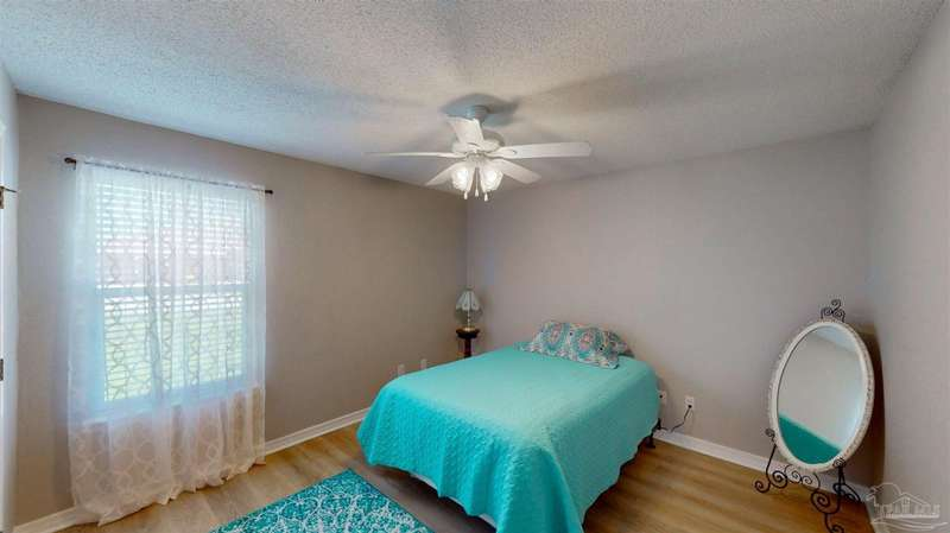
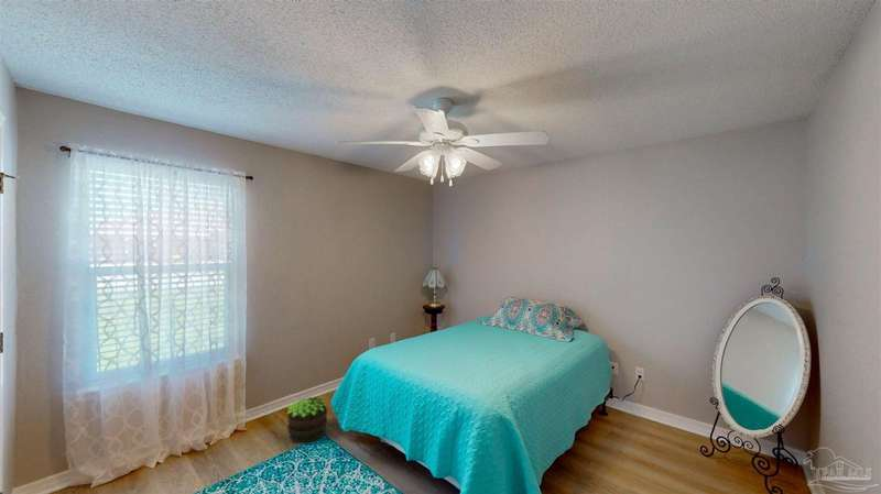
+ potted plant [286,396,328,444]
